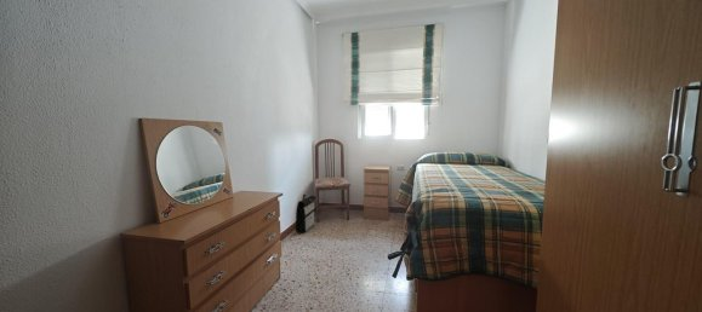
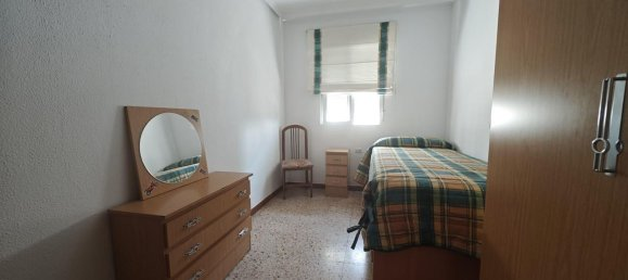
- backpack [295,193,316,233]
